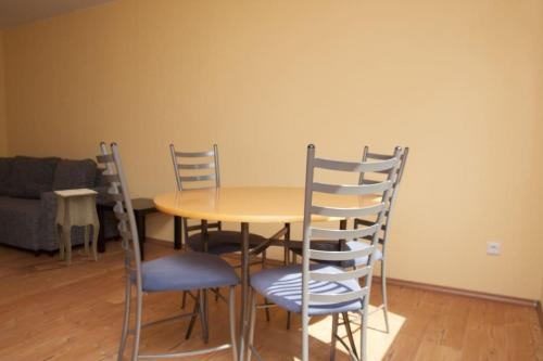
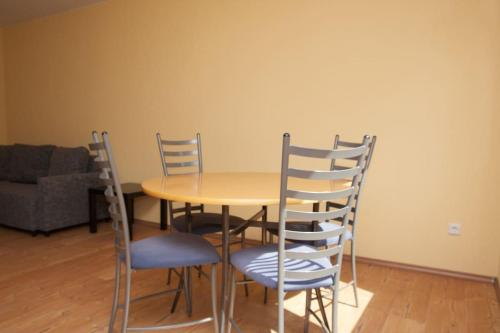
- side table [52,188,100,268]
